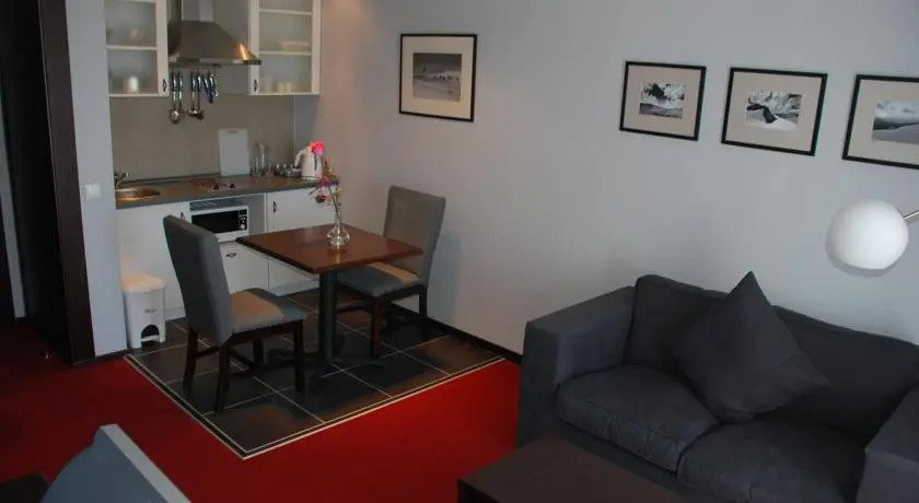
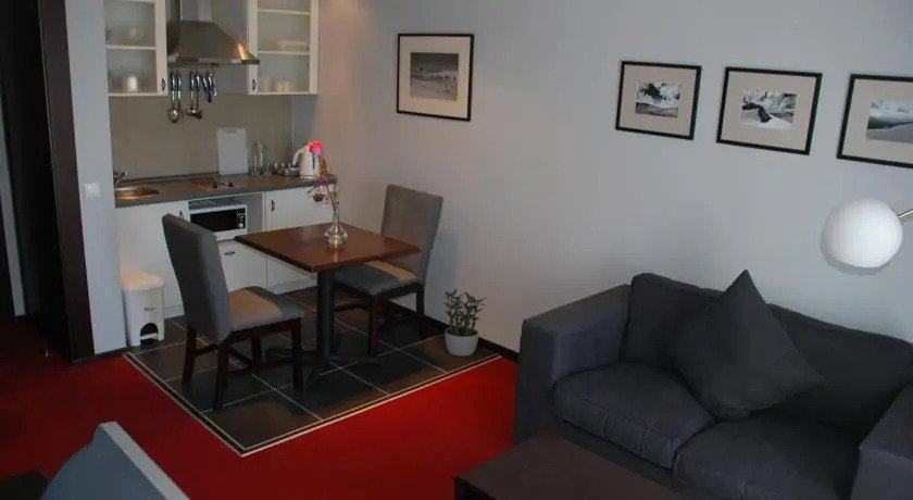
+ potted plant [441,288,488,358]
